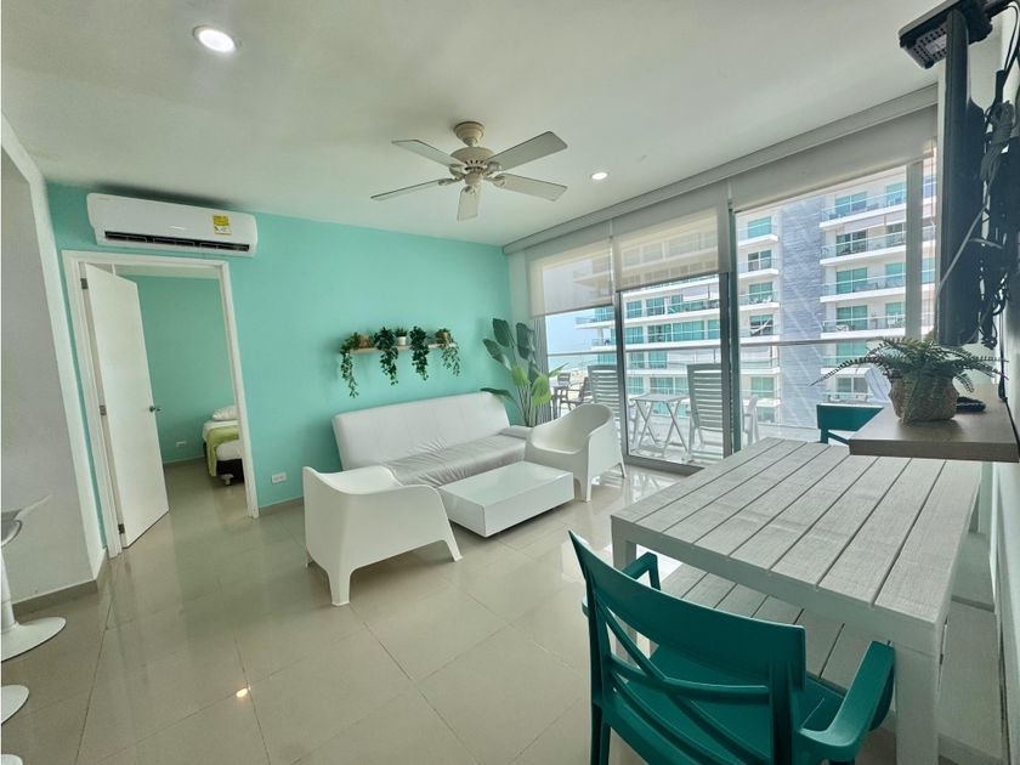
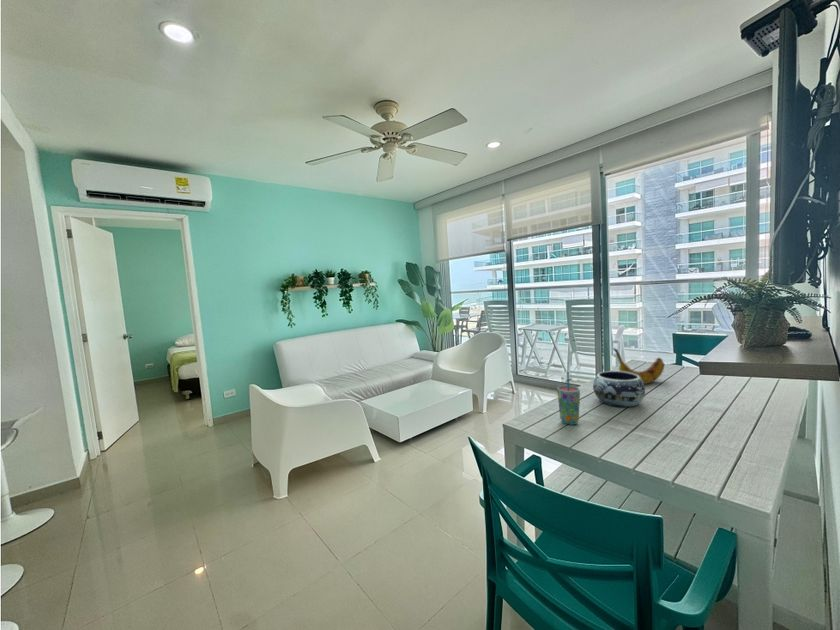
+ decorative bowl [592,370,646,408]
+ banana [612,347,665,385]
+ cup [556,371,581,426]
